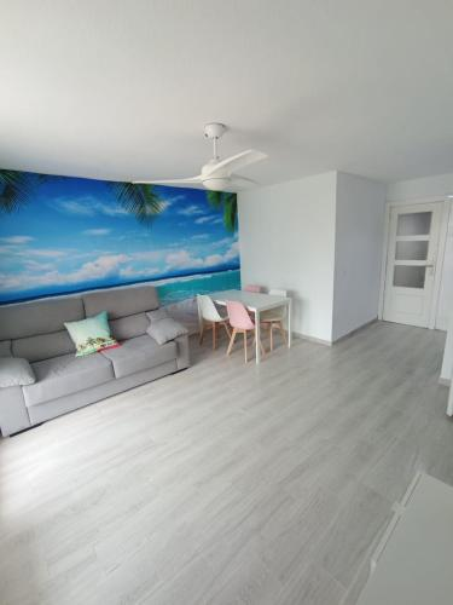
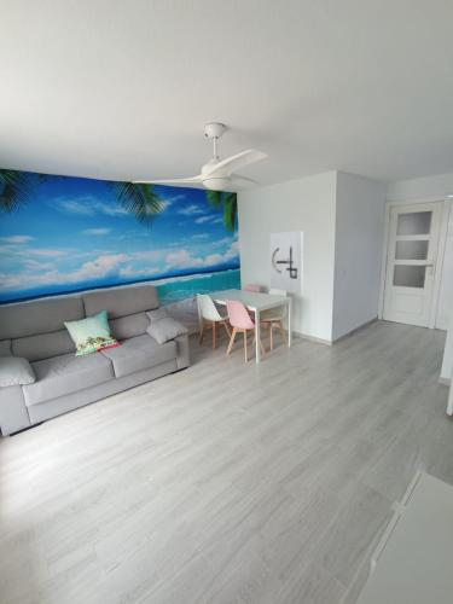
+ wall art [268,230,304,295]
